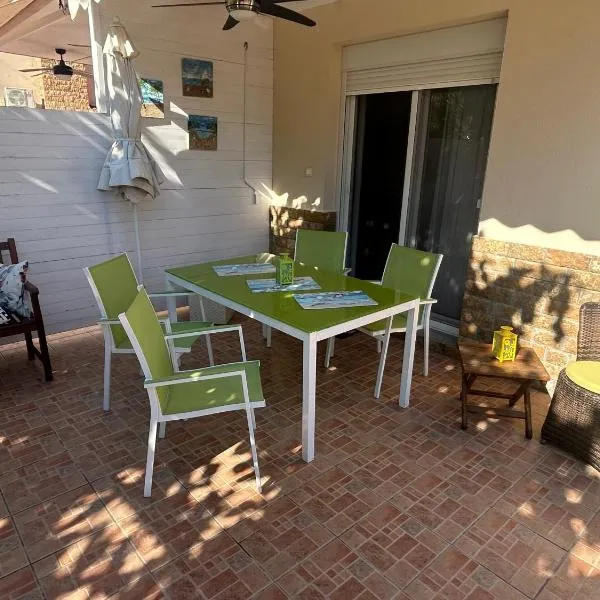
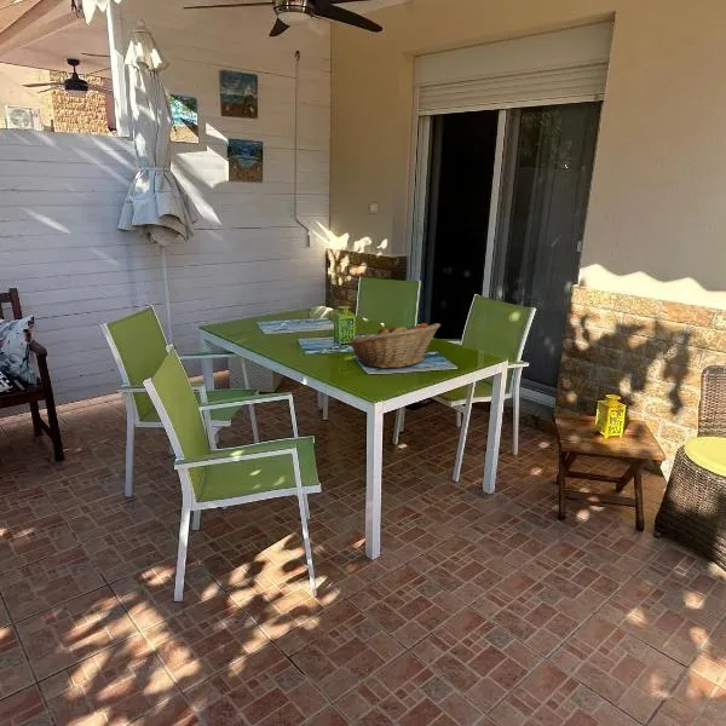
+ fruit basket [346,322,442,369]
